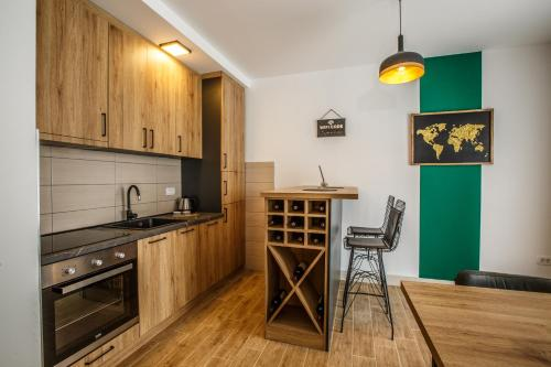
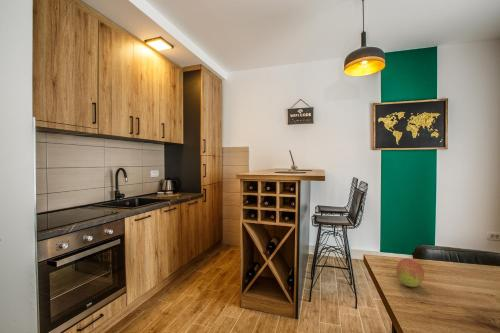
+ fruit [395,258,425,288]
